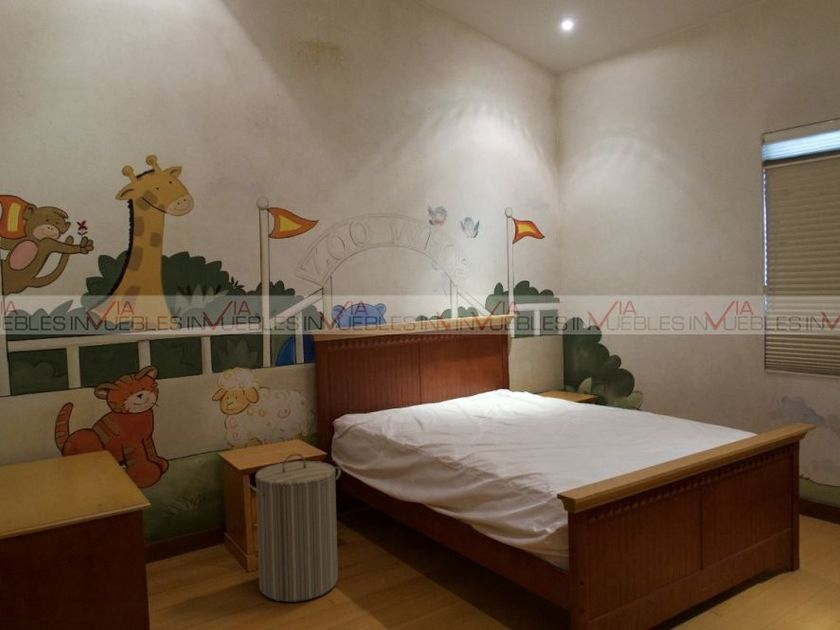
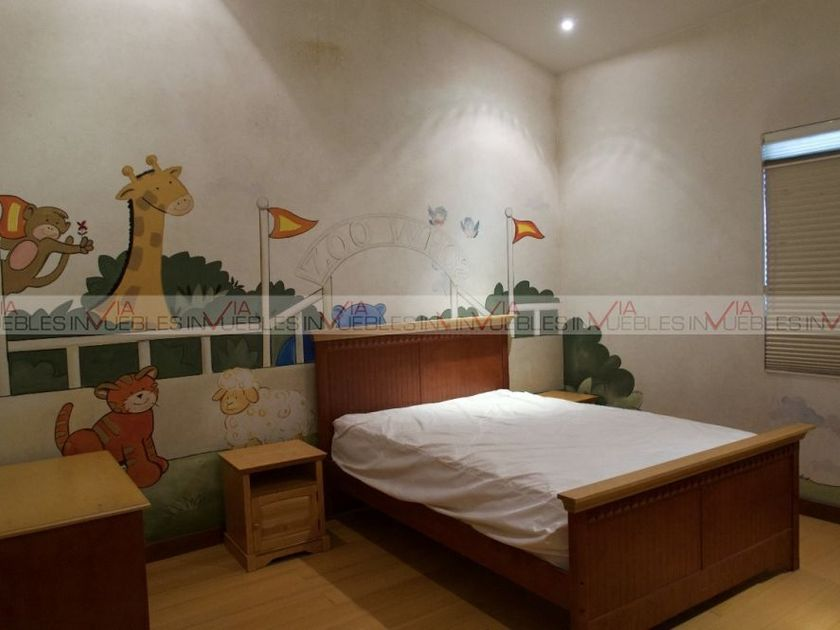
- laundry hamper [246,452,342,603]
